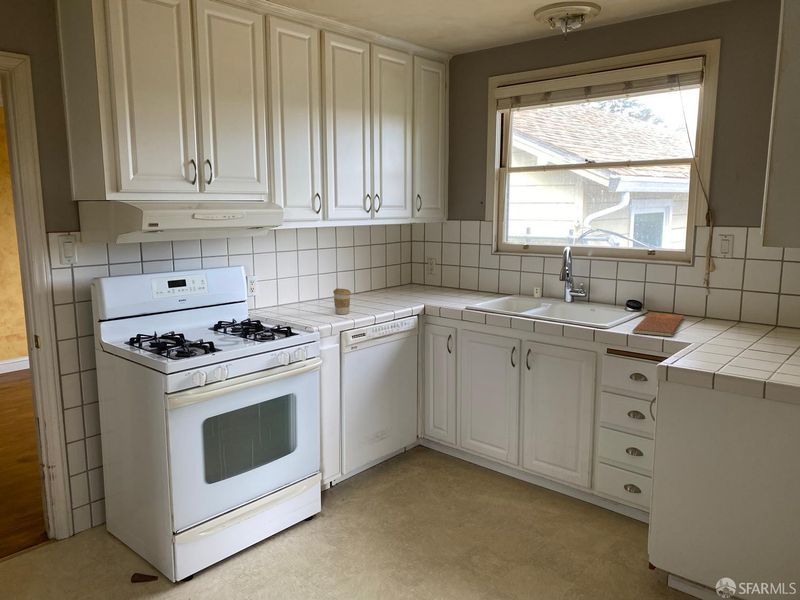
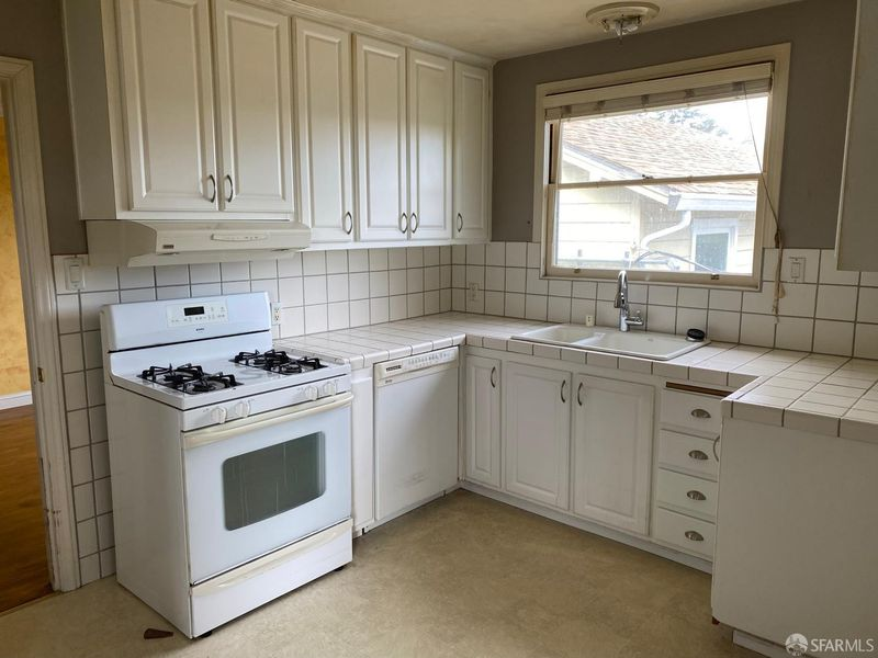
- coffee cup [332,287,352,315]
- chopping board [631,312,685,337]
